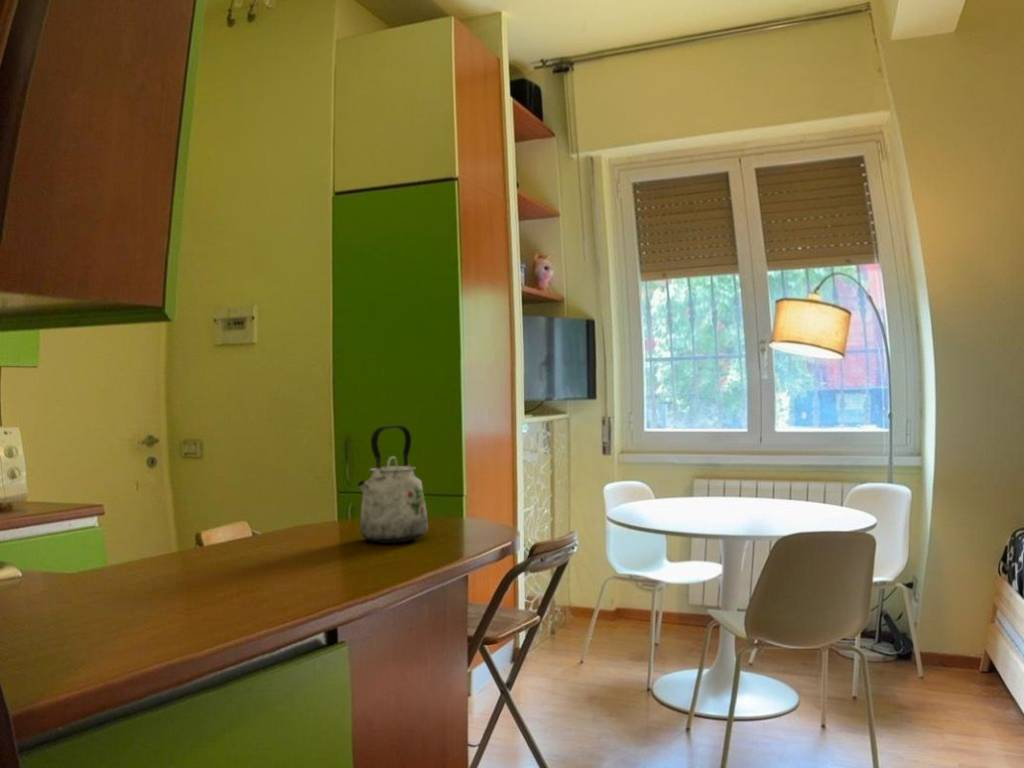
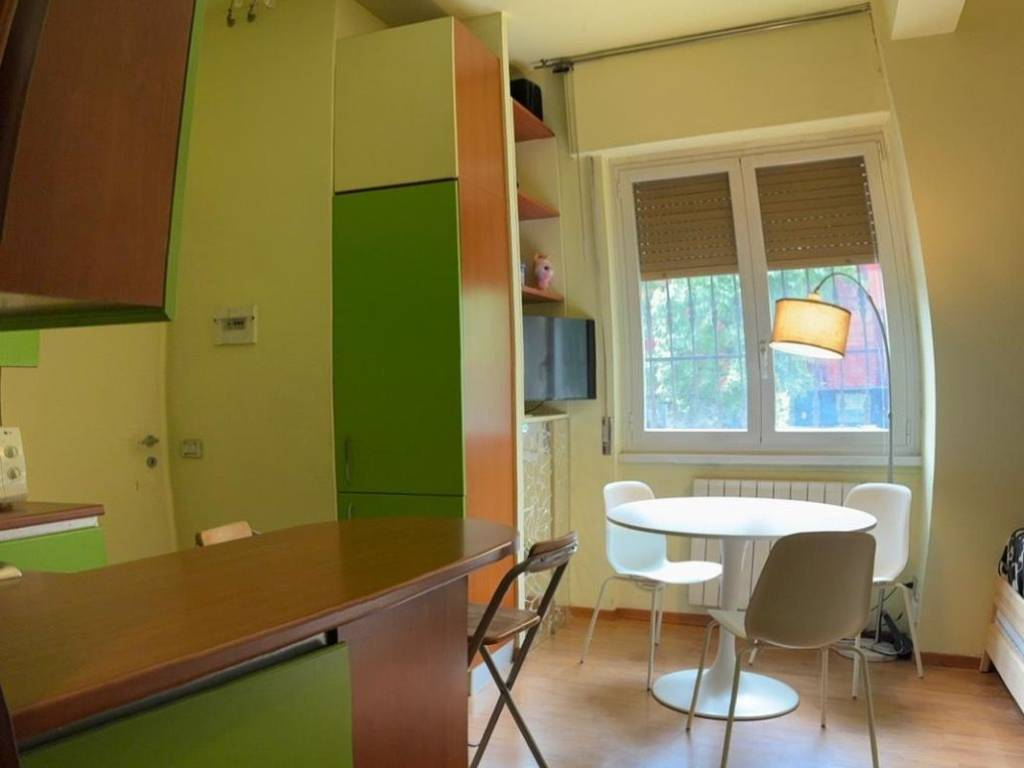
- kettle [356,424,429,544]
